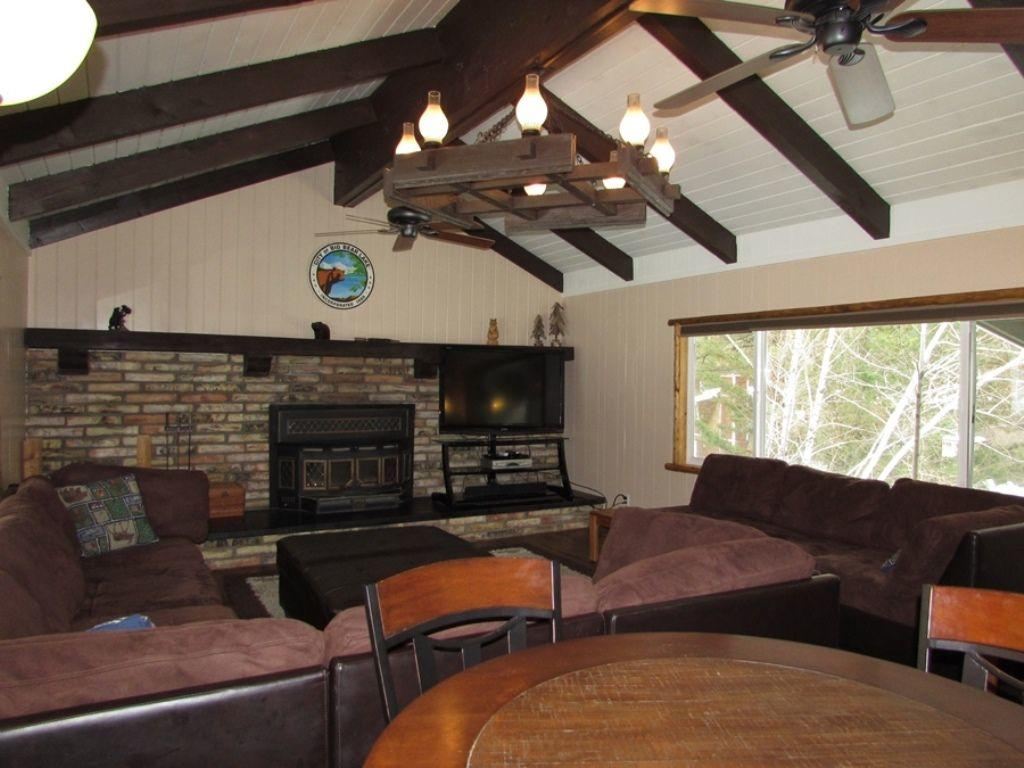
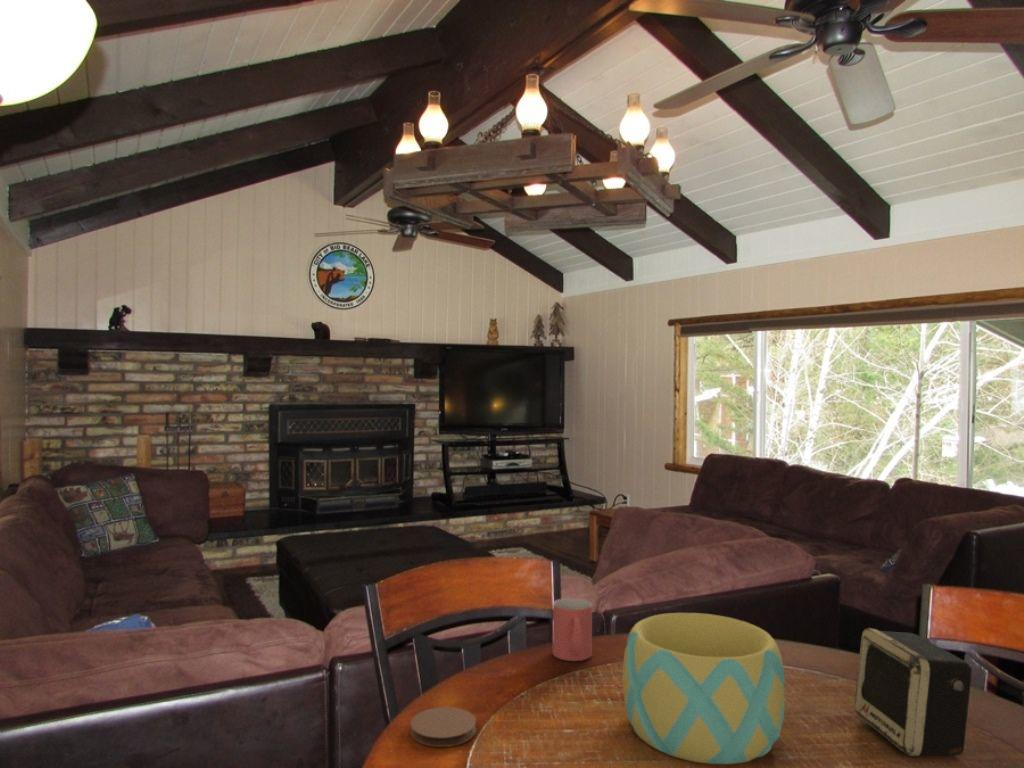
+ mug [552,597,593,662]
+ speaker [853,627,973,757]
+ bowl [622,612,786,765]
+ coaster [410,706,477,748]
